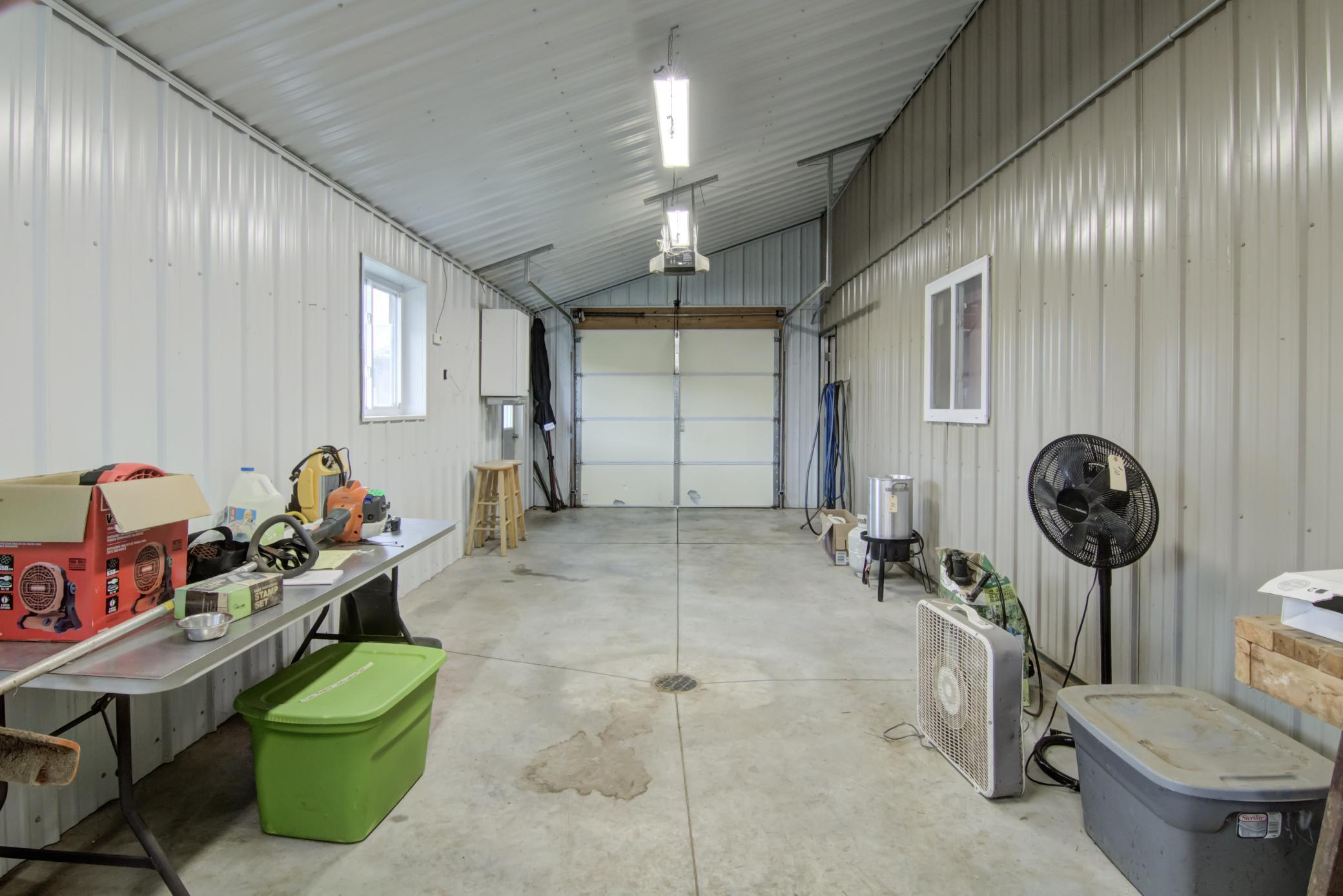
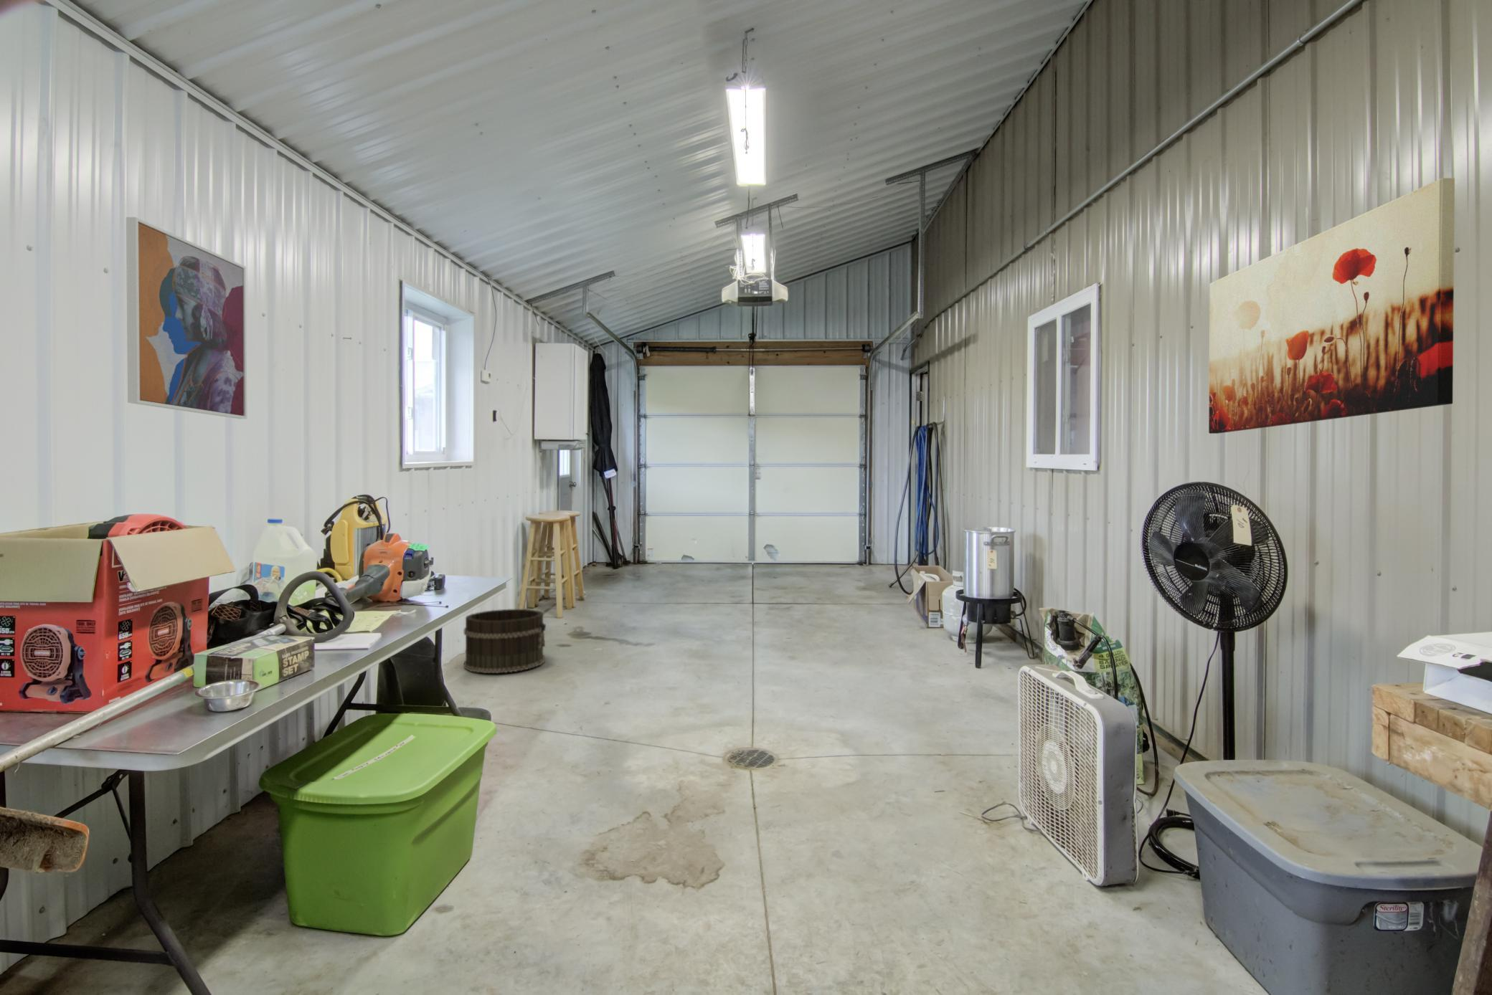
+ bucket [463,609,547,674]
+ wall art [126,217,248,420]
+ wall art [1208,177,1455,434]
